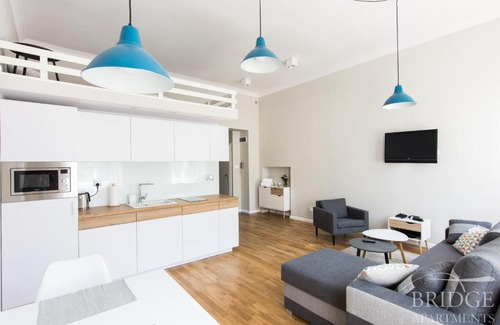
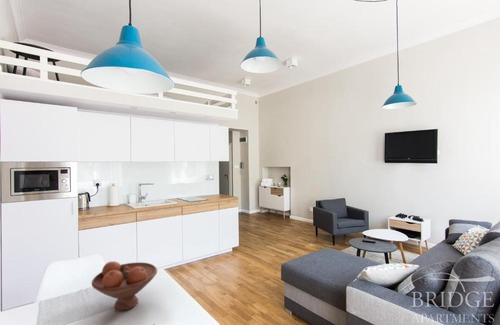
+ fruit bowl [91,260,158,312]
